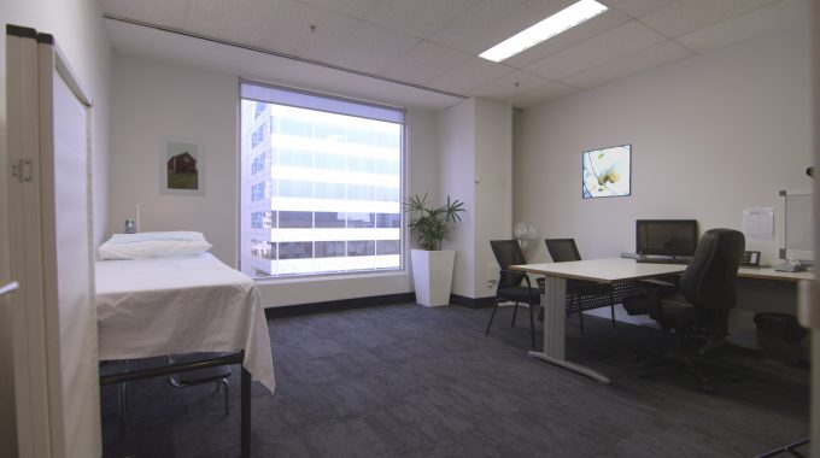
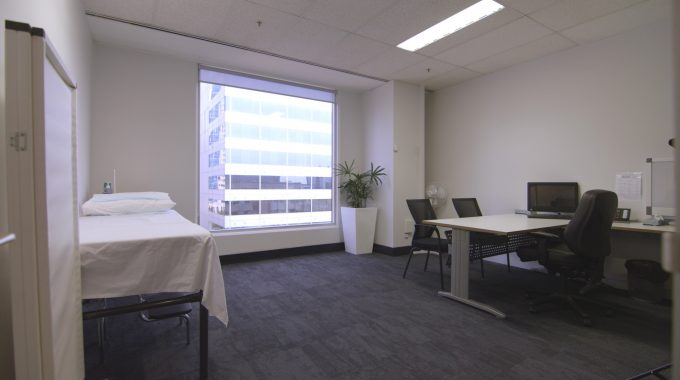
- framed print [581,142,633,200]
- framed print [158,133,207,198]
